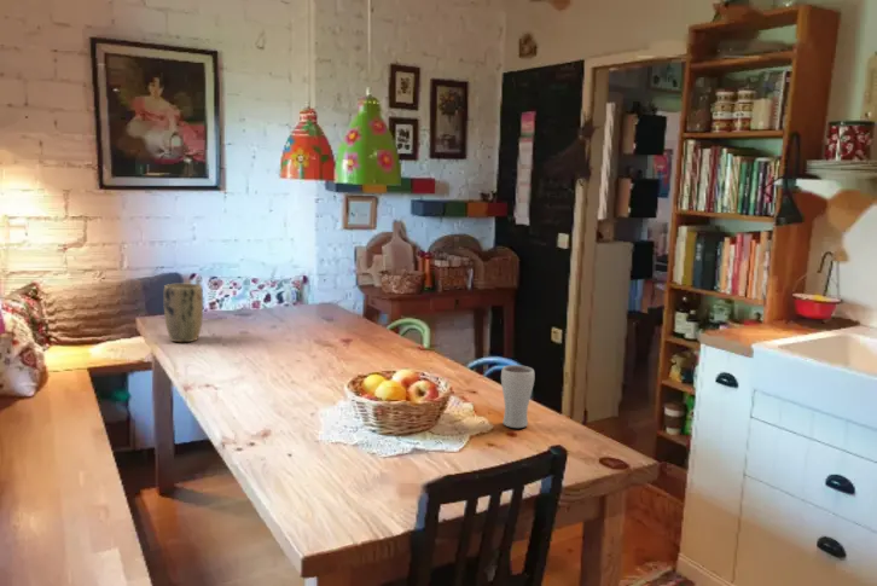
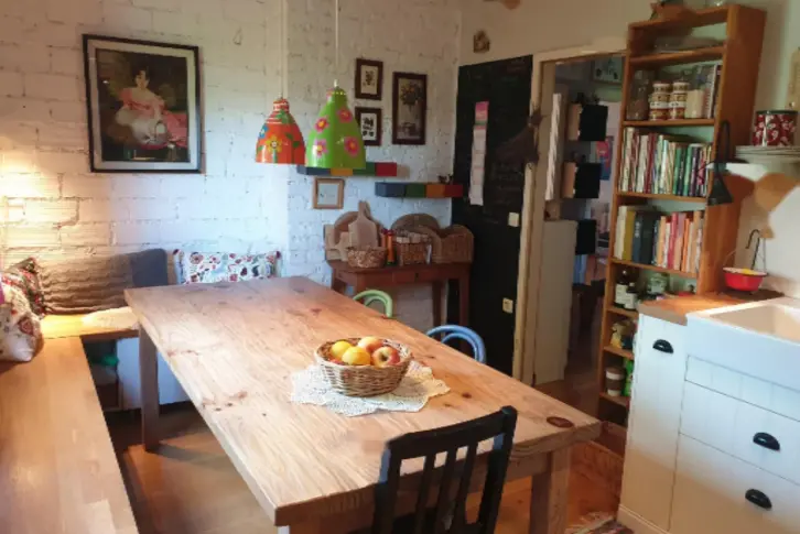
- plant pot [163,283,204,343]
- drinking glass [500,364,535,429]
